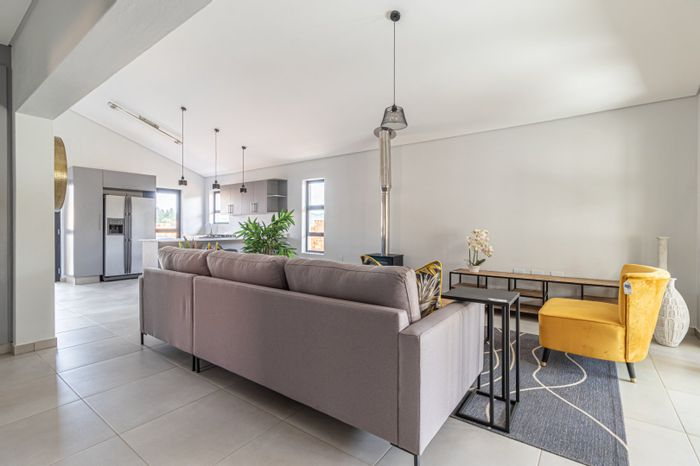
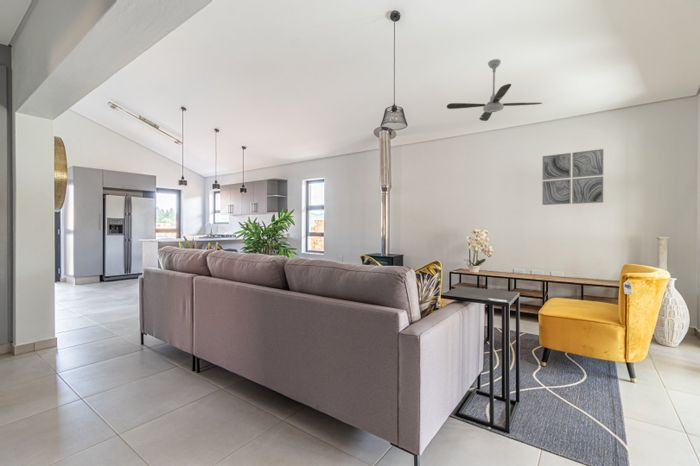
+ wall art [541,148,604,206]
+ ceiling fan [446,58,543,122]
